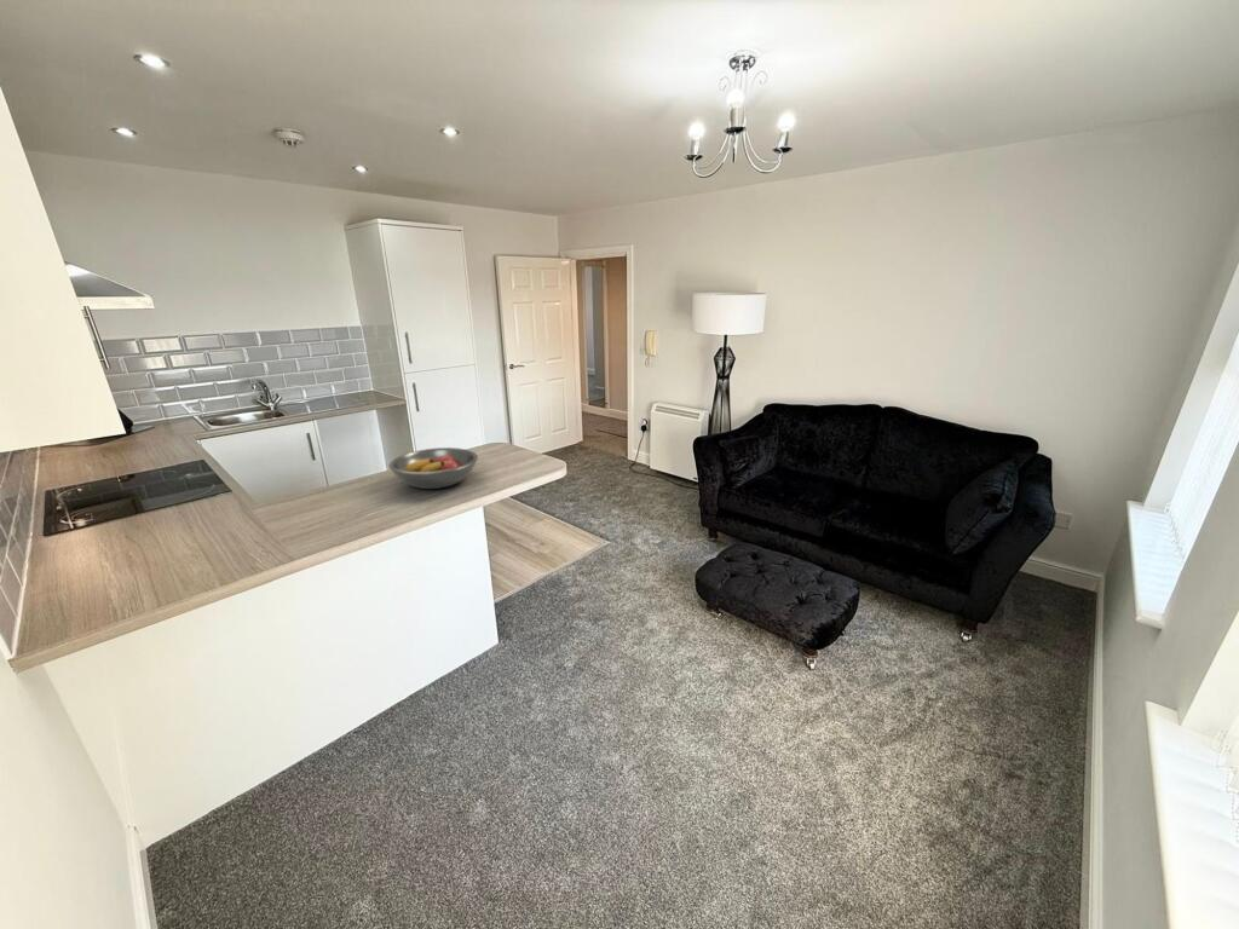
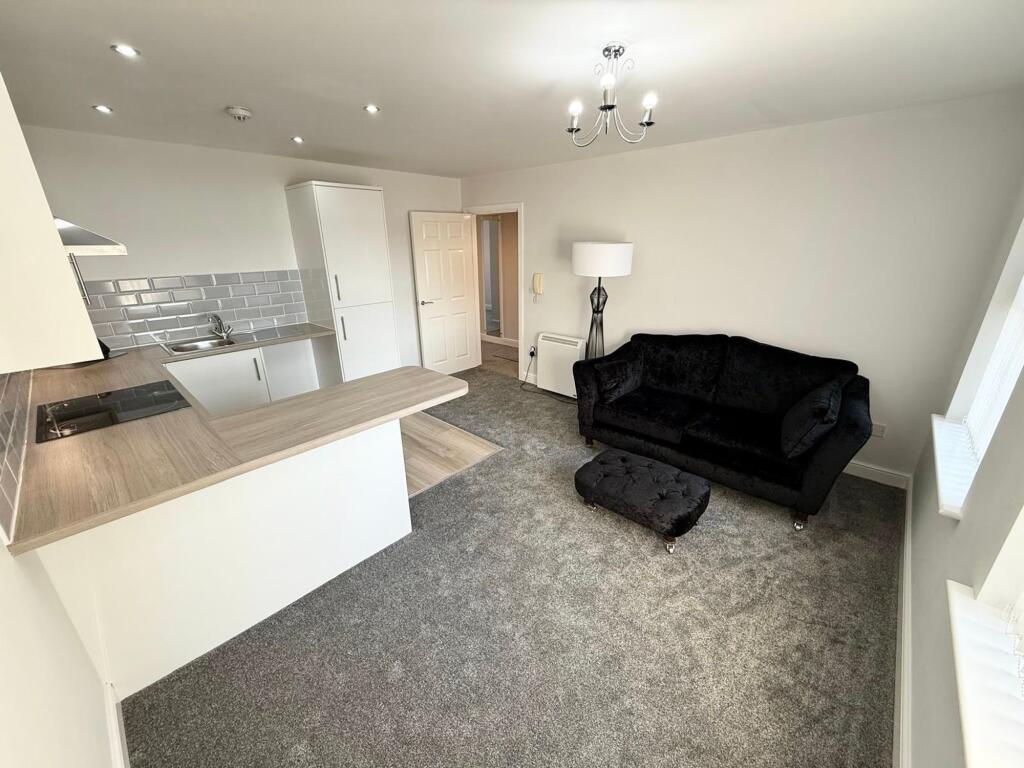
- fruit bowl [387,446,479,490]
